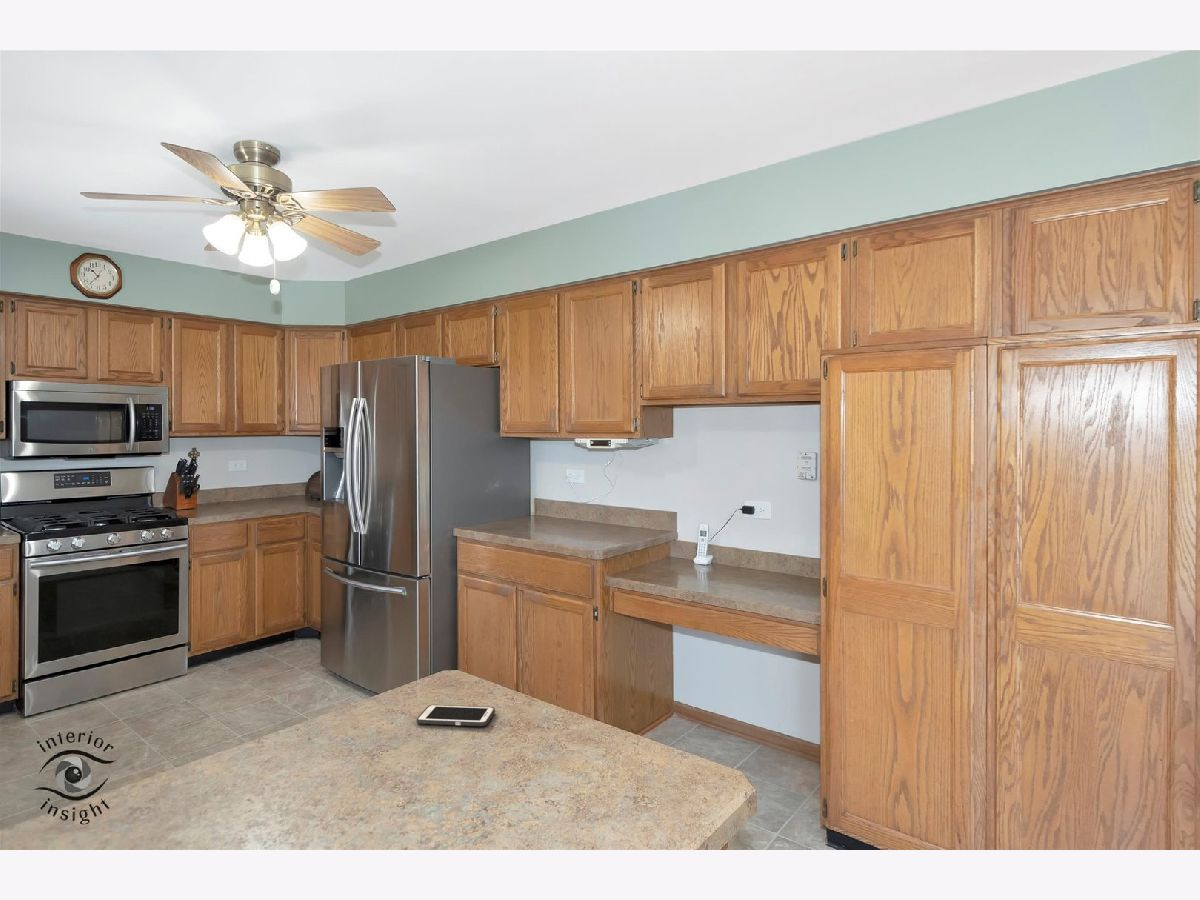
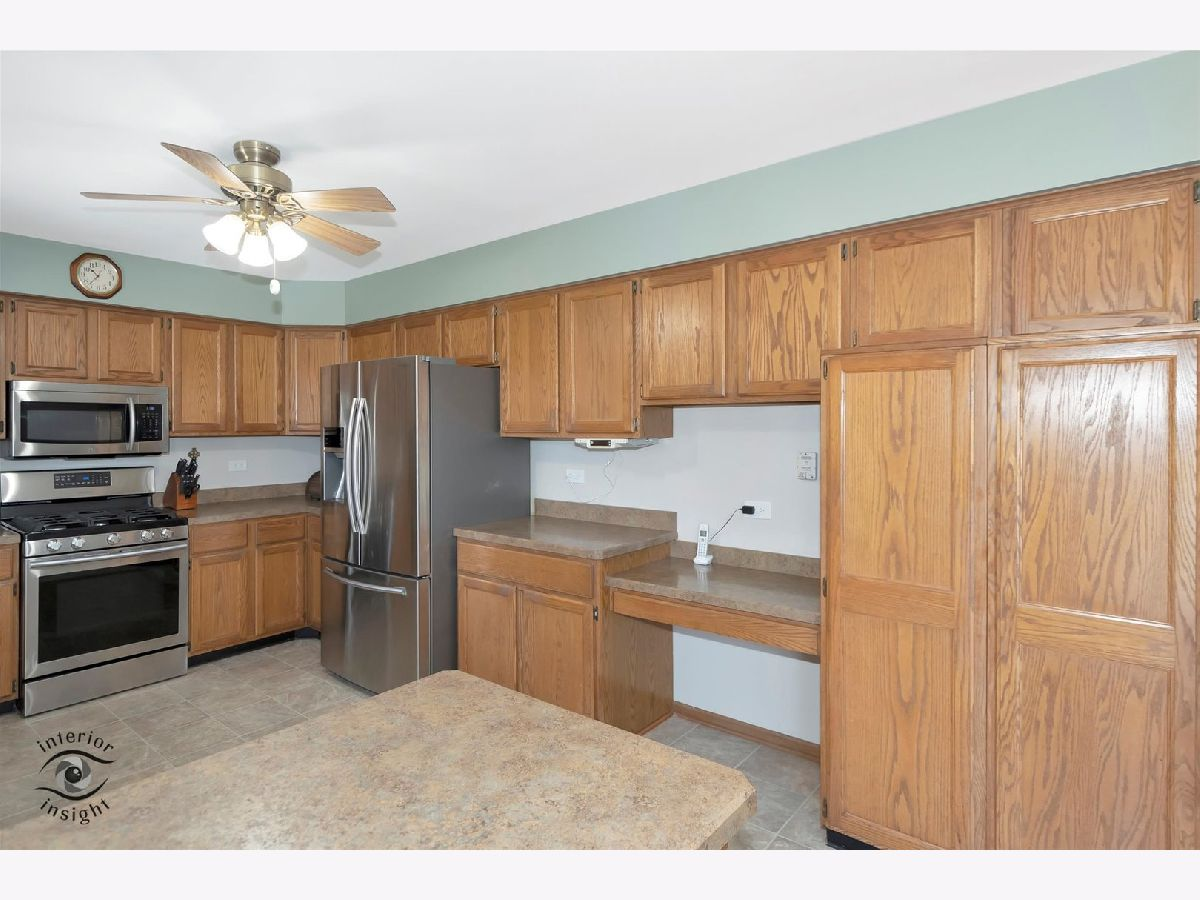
- cell phone [416,704,496,727]
